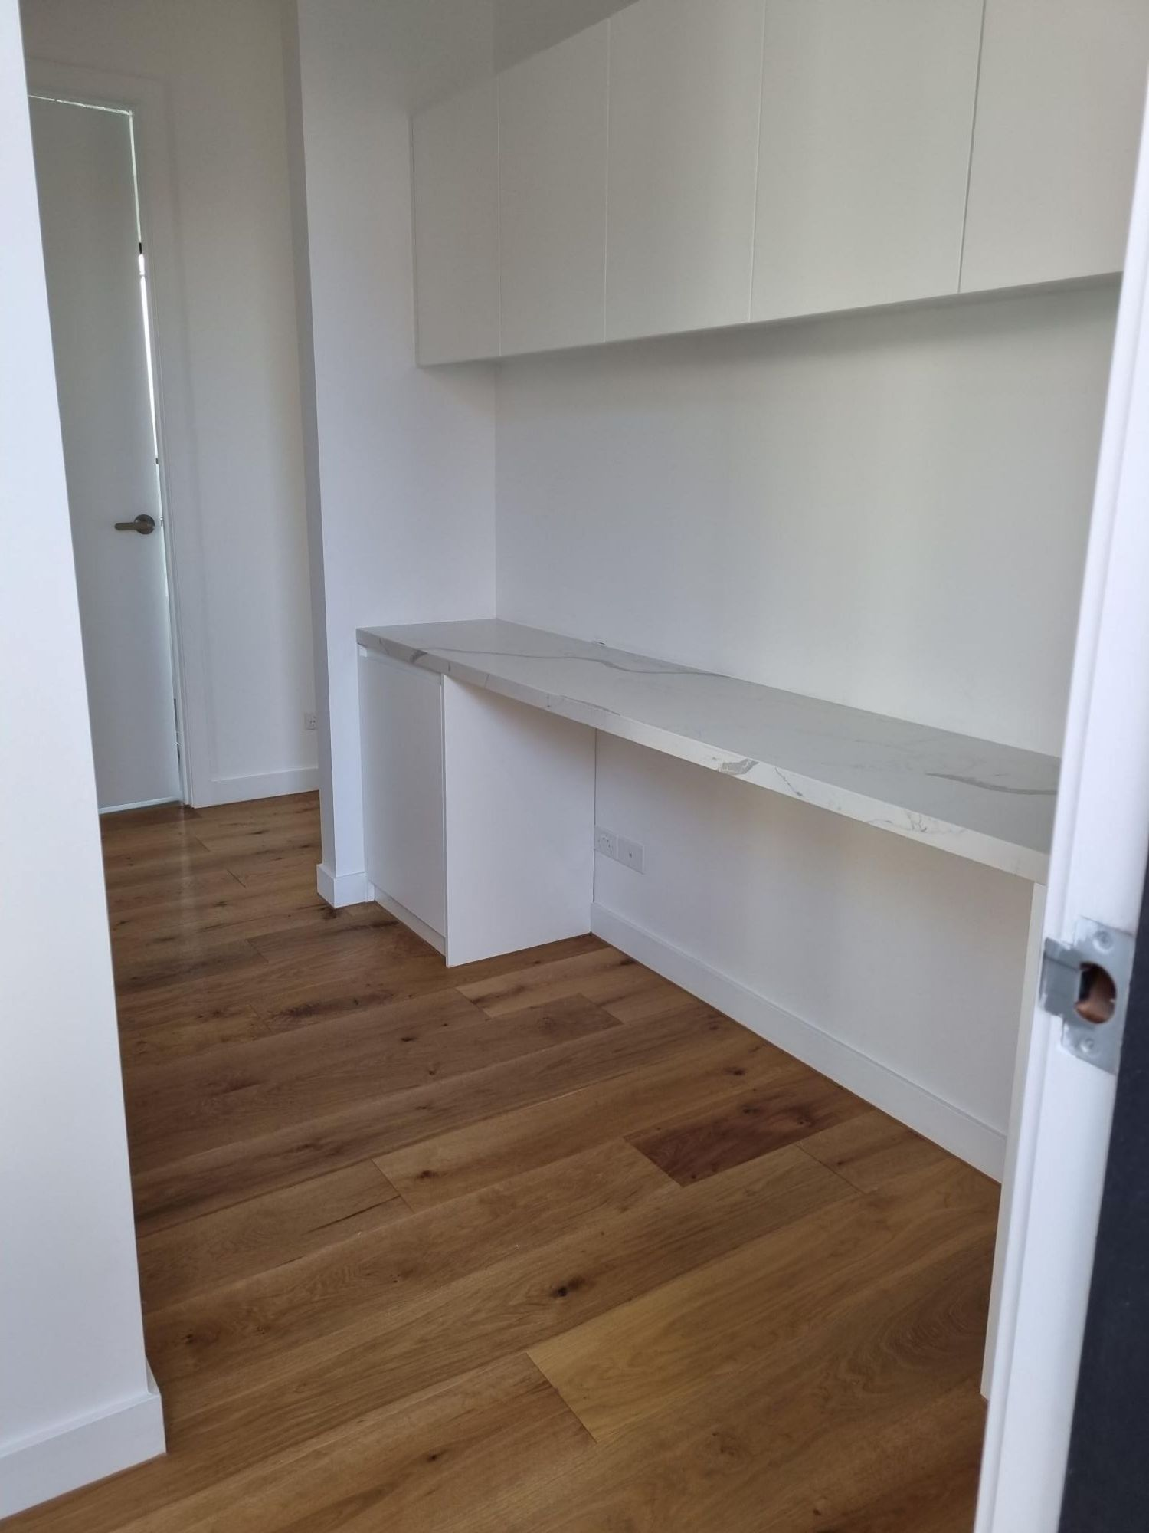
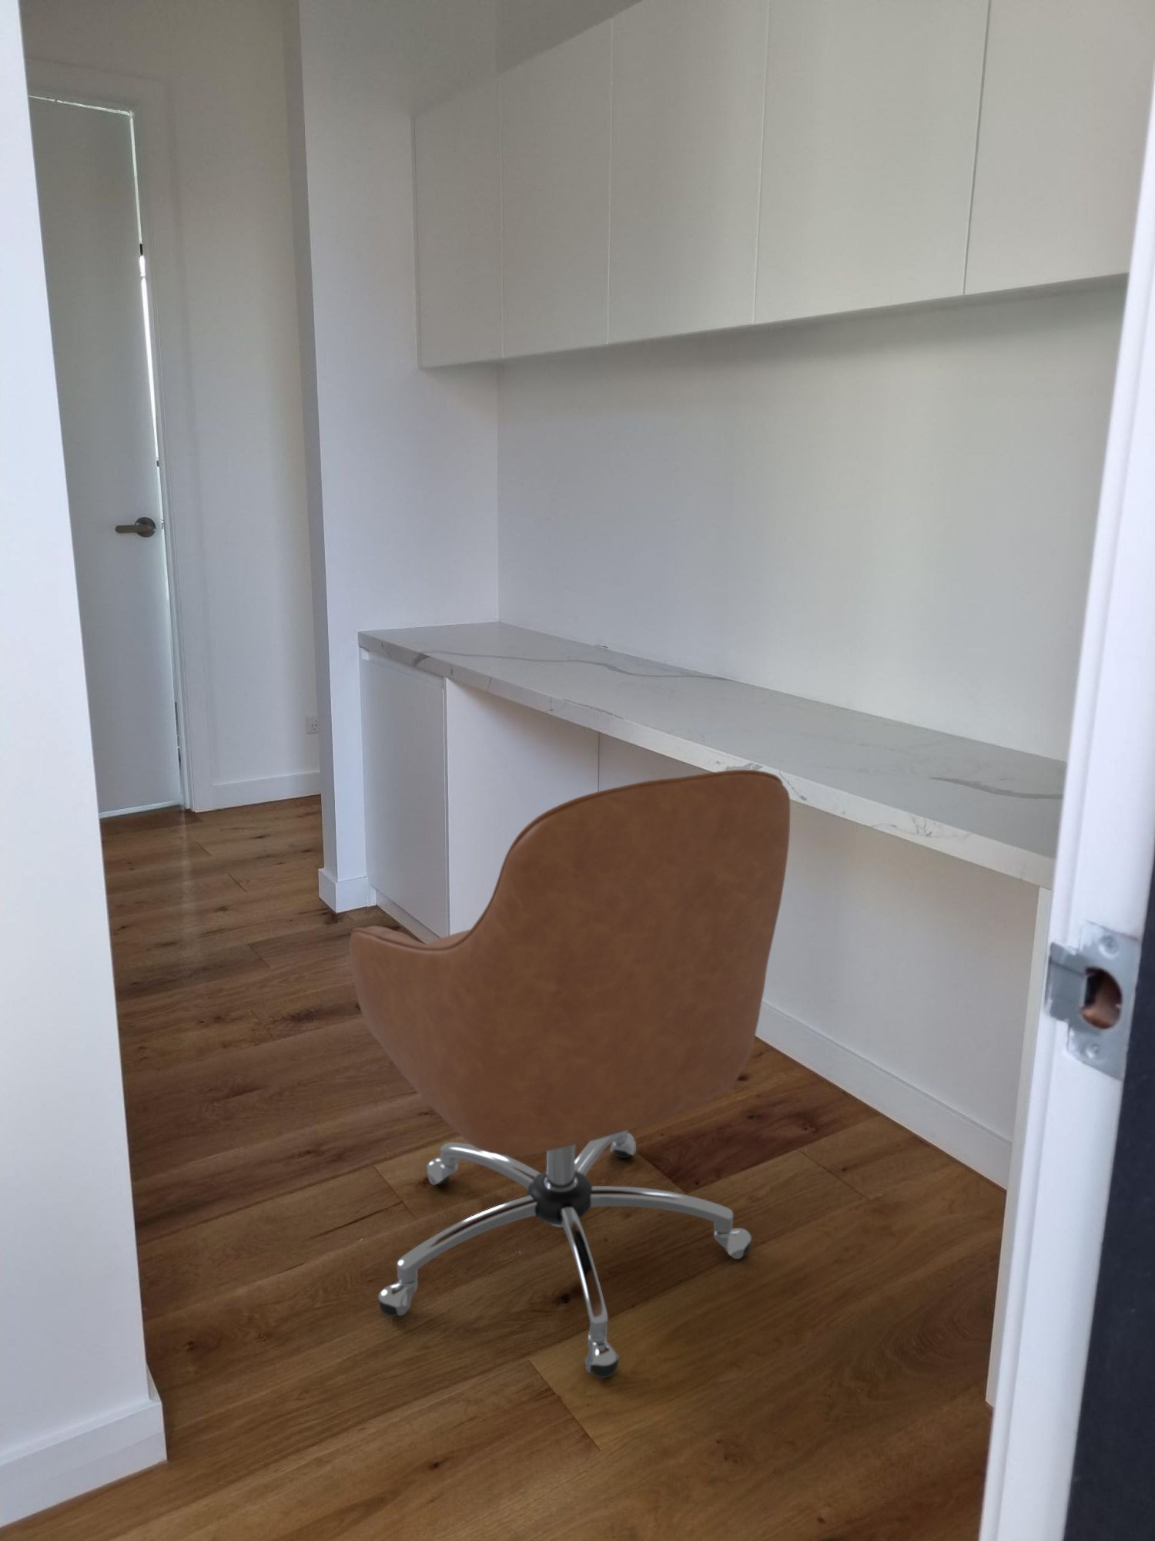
+ chair [349,769,791,1380]
